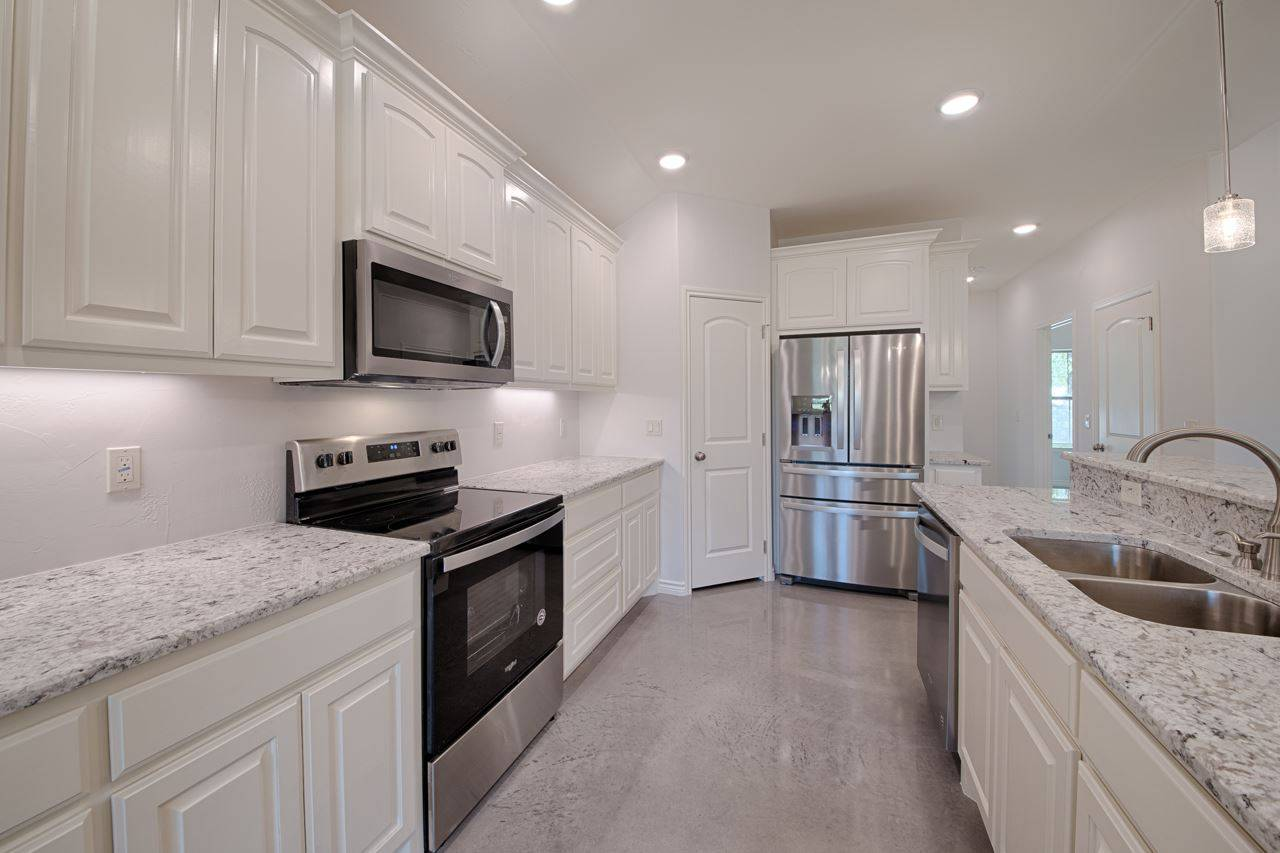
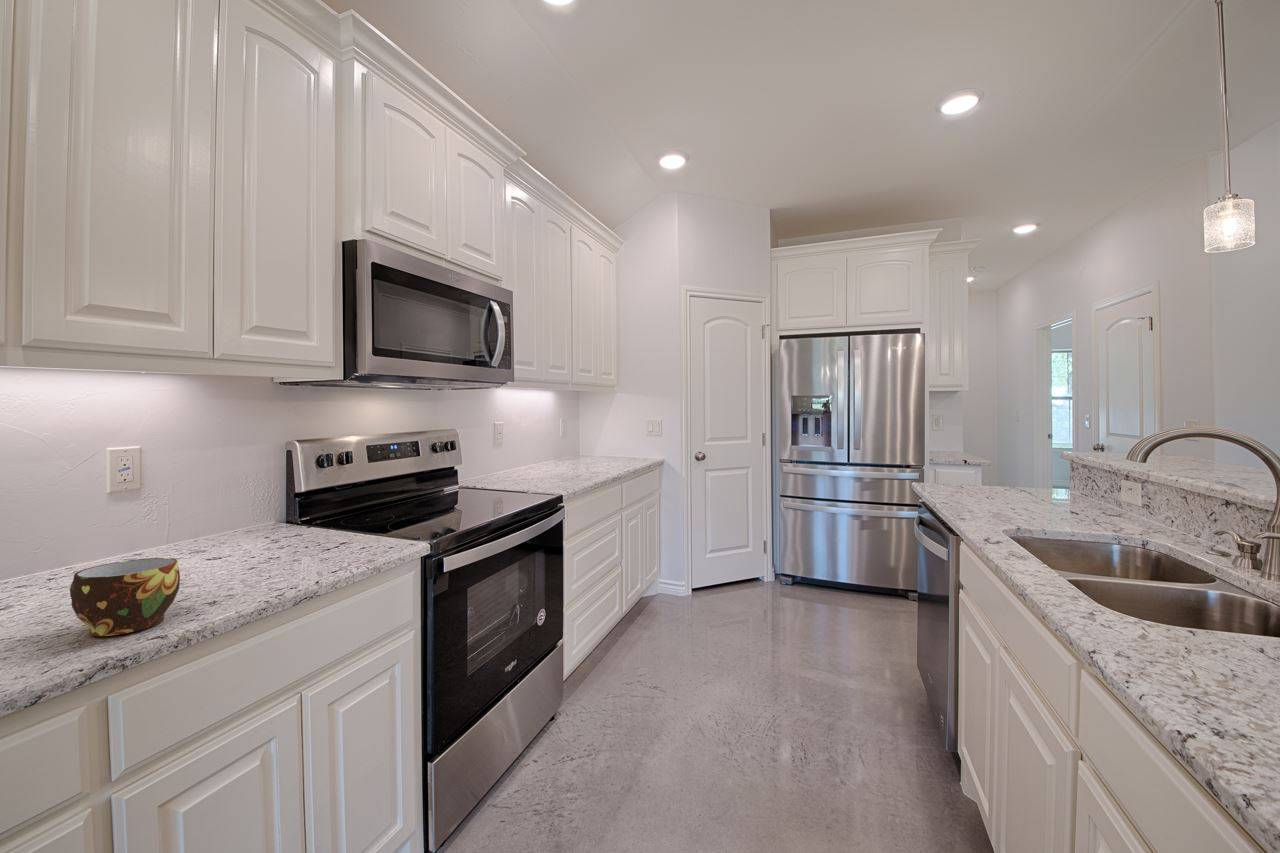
+ cup [69,557,181,637]
